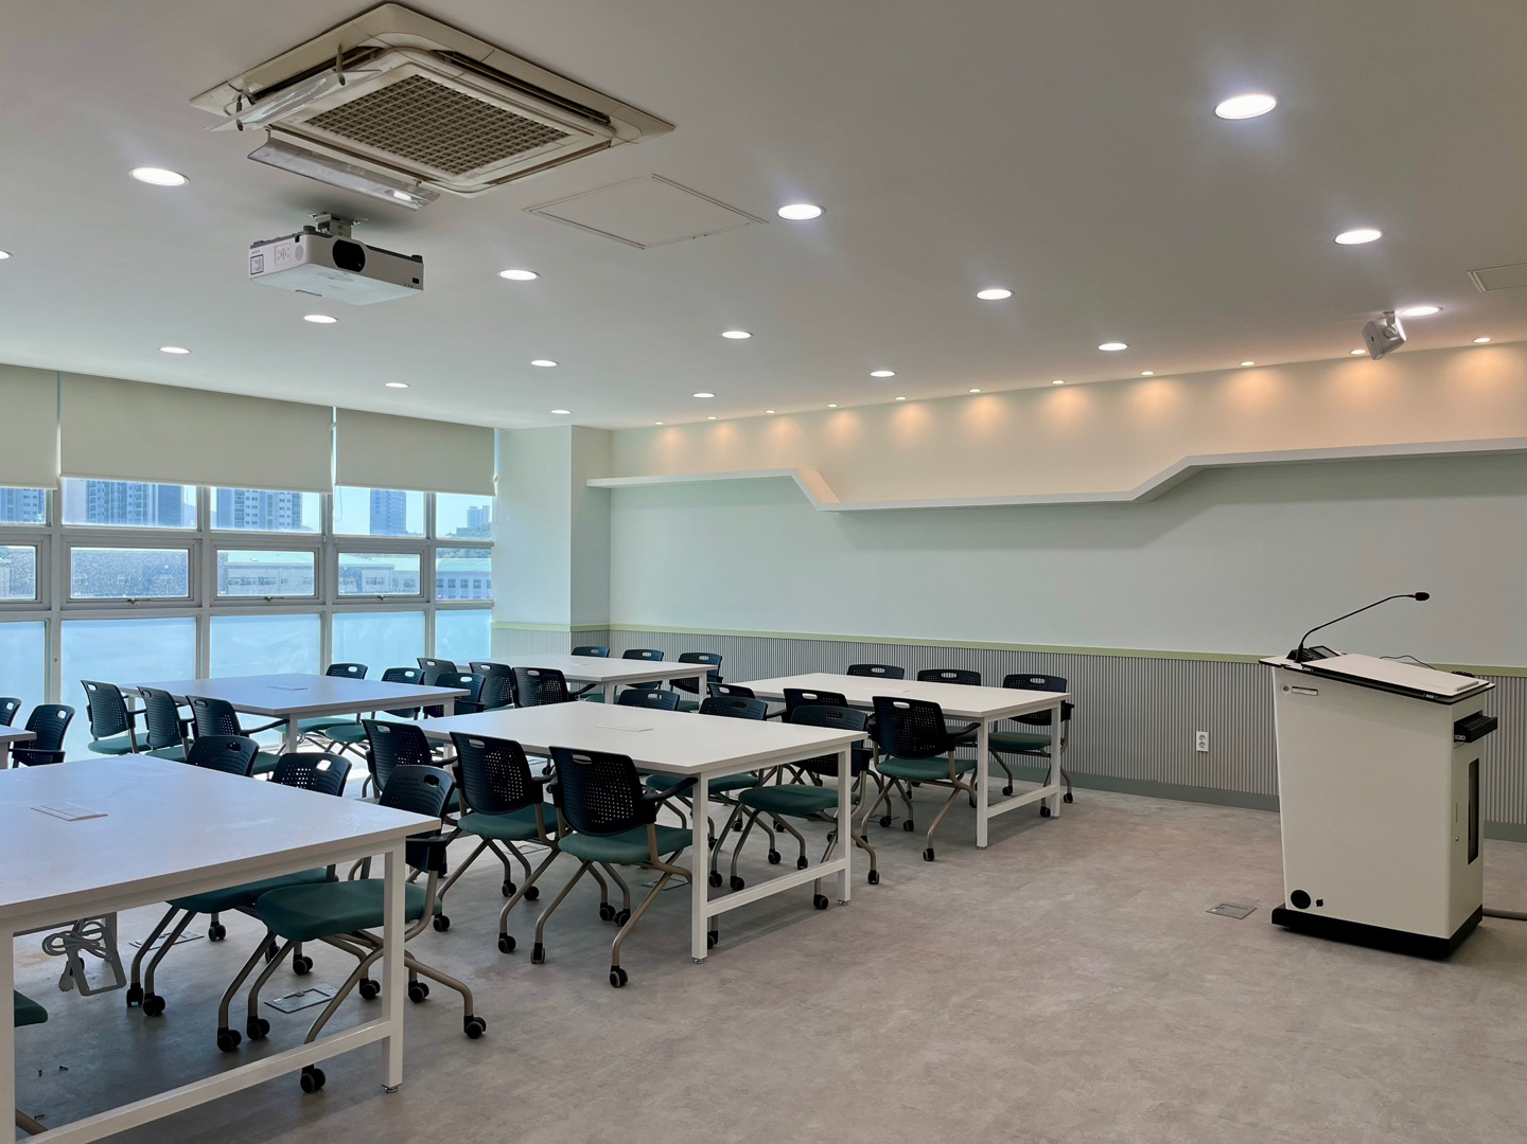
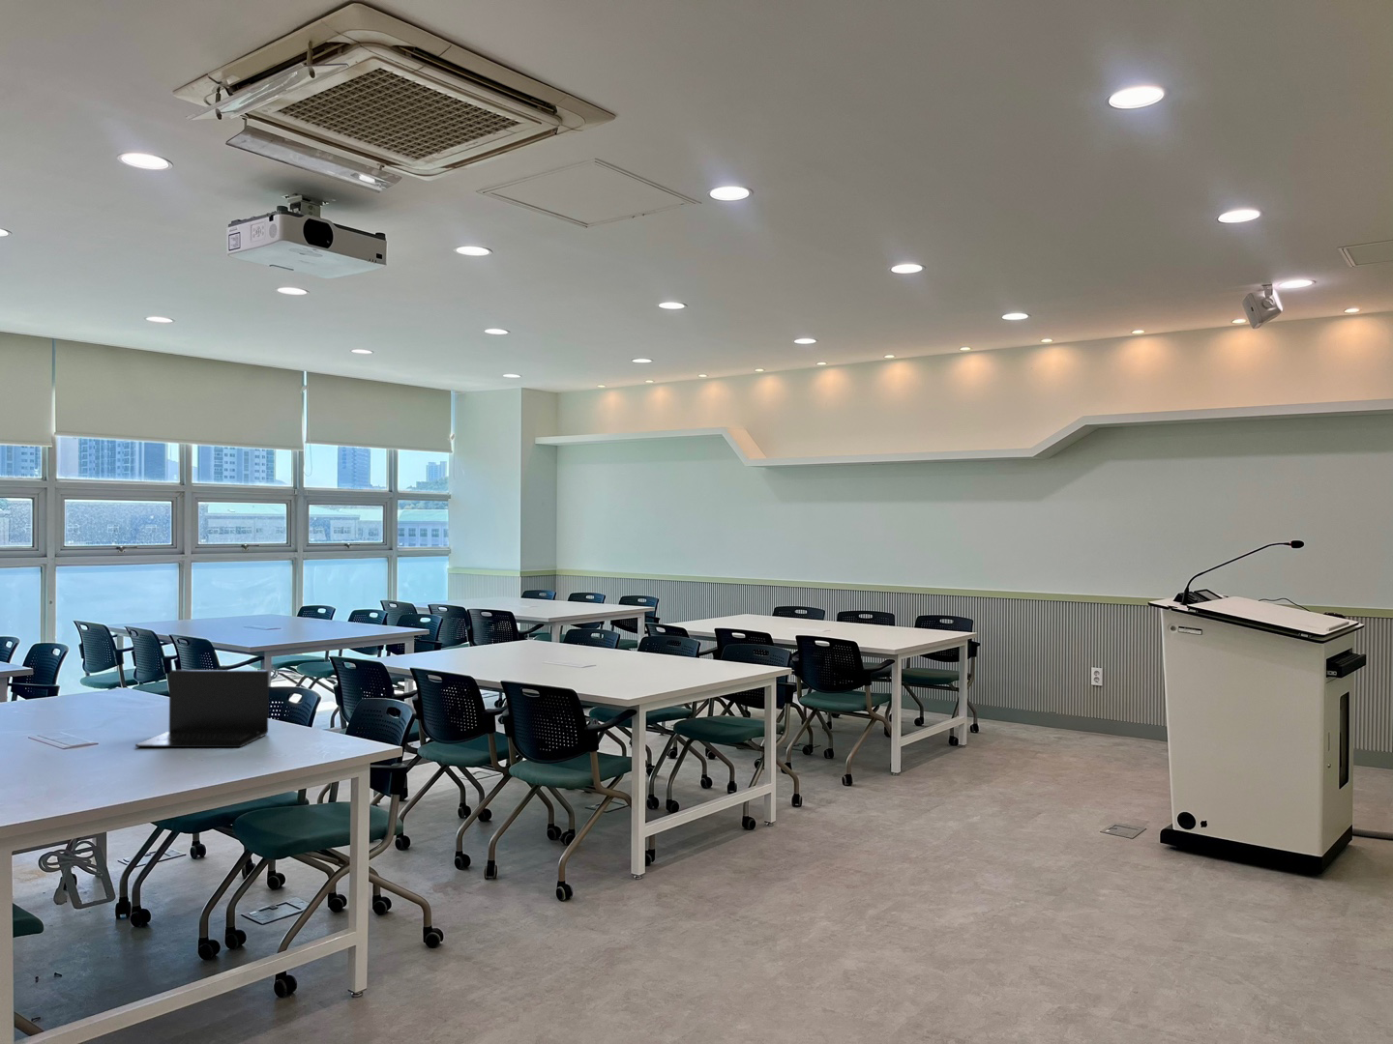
+ laptop [135,669,270,748]
